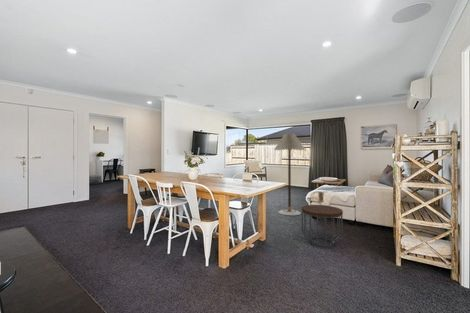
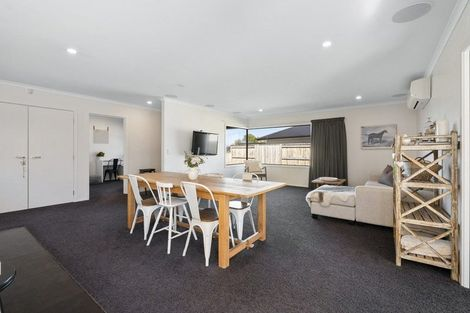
- floor lamp [273,133,307,216]
- side table [300,204,344,248]
